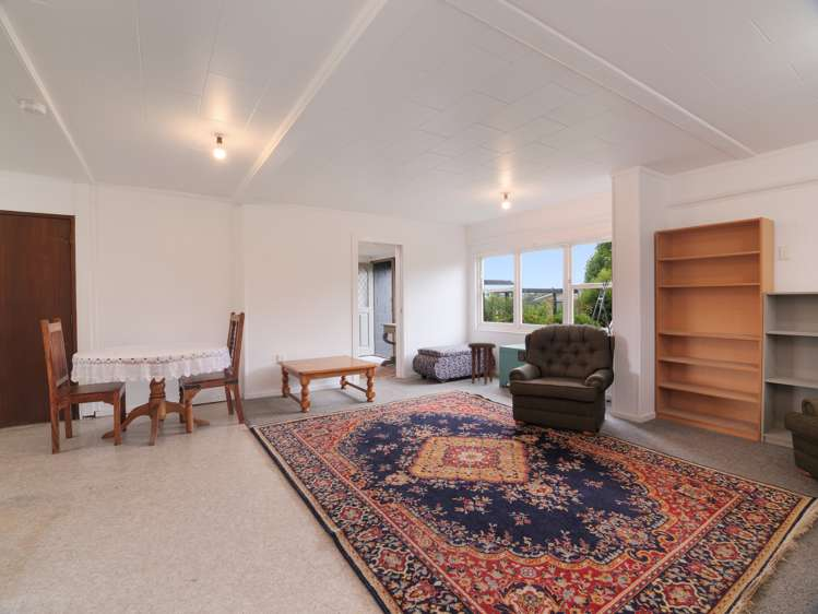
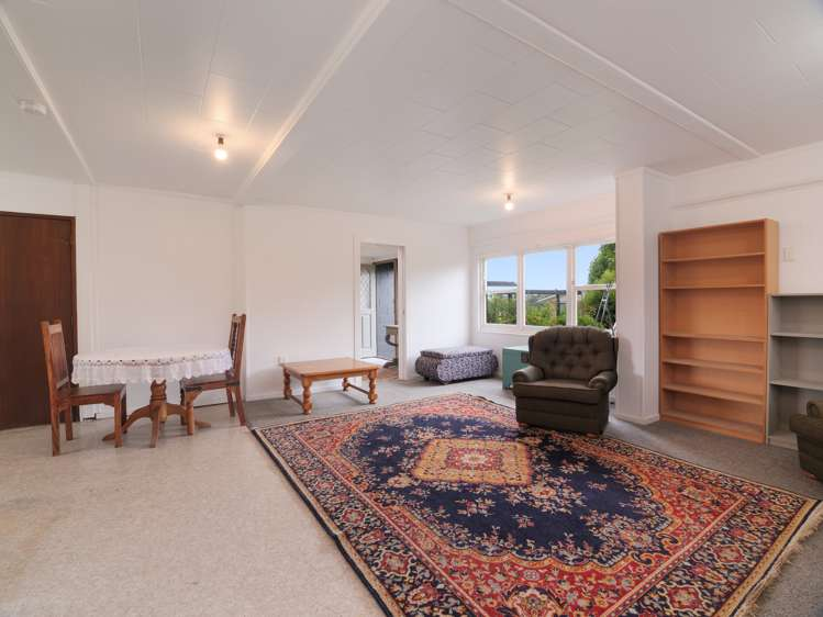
- side table [466,342,497,386]
